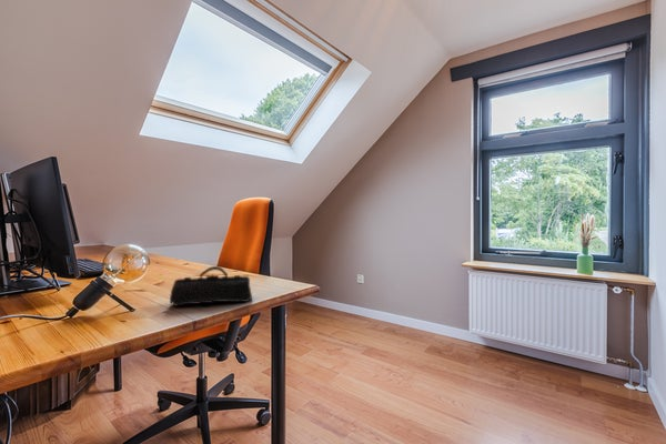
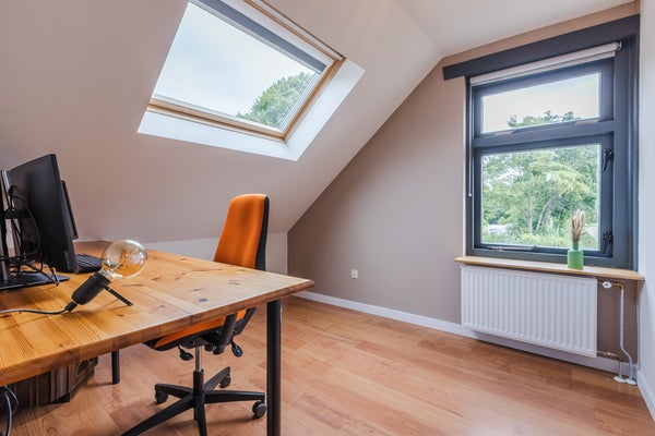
- pencil case [169,265,253,307]
